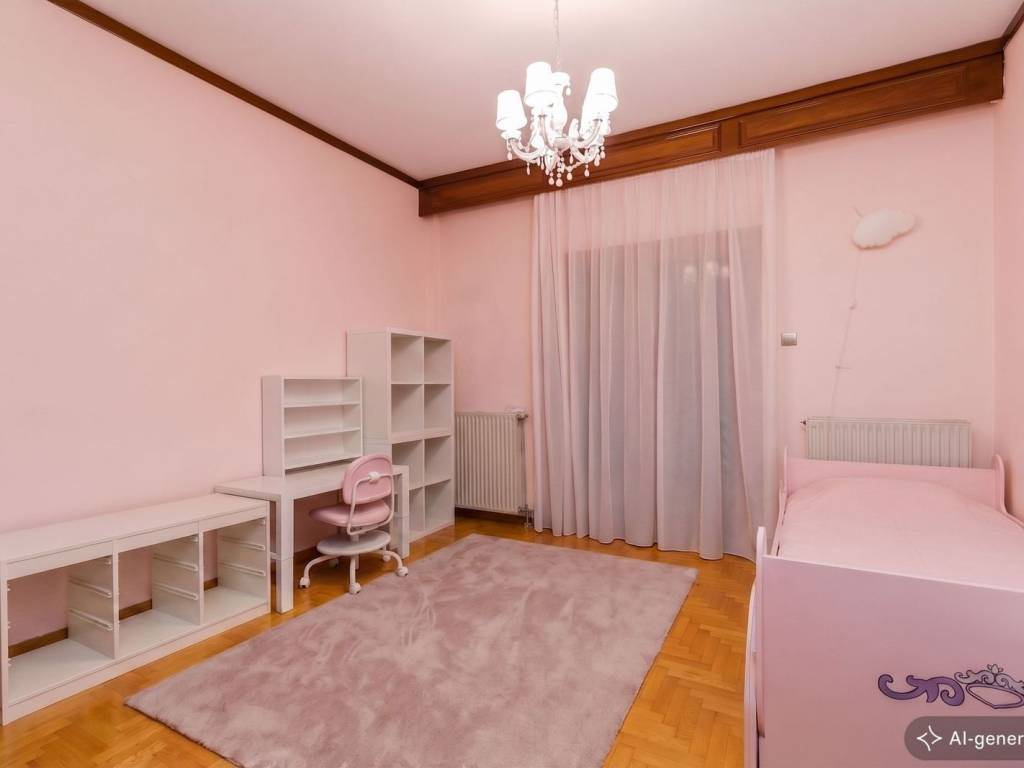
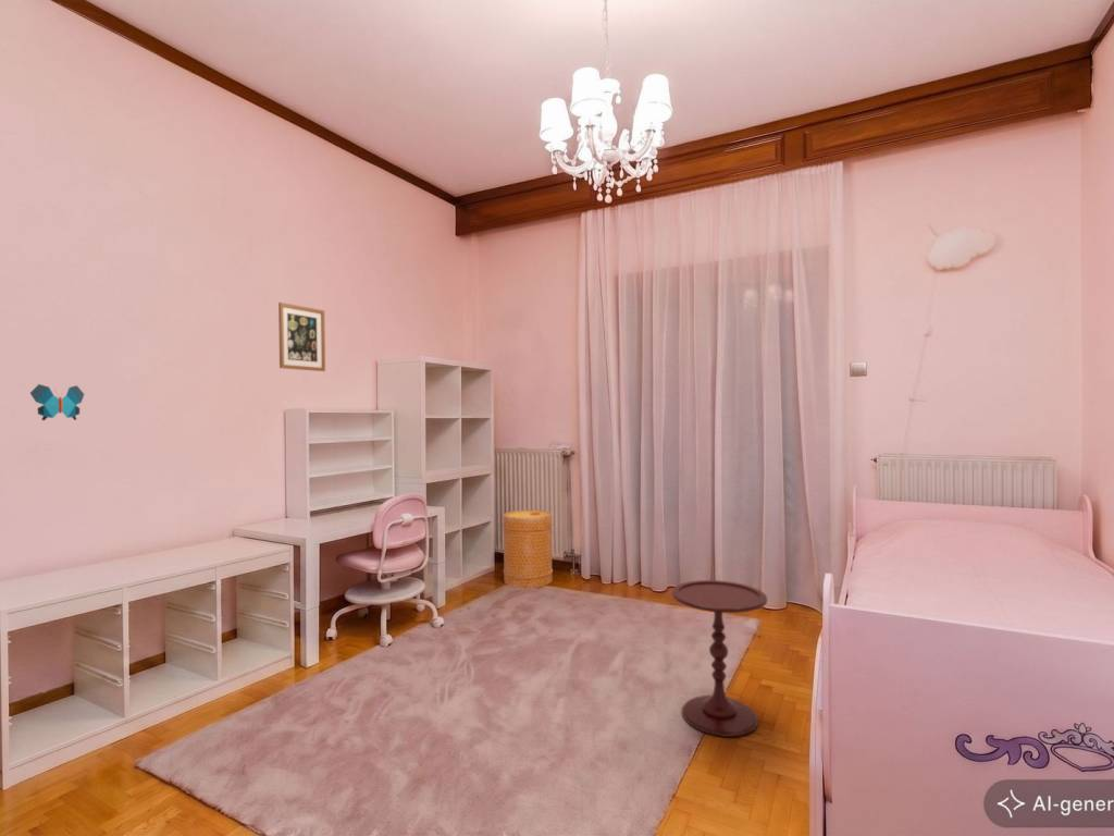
+ wall art [277,302,326,372]
+ decorative butterfly [29,383,85,422]
+ basket [502,509,554,588]
+ side table [670,579,769,738]
